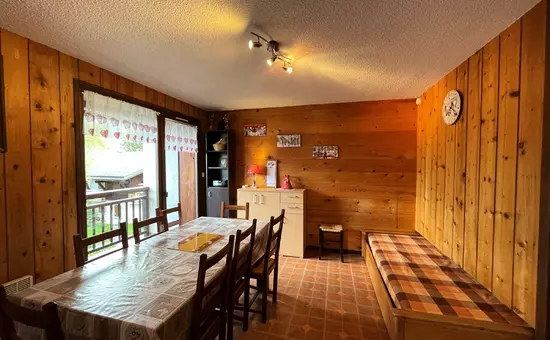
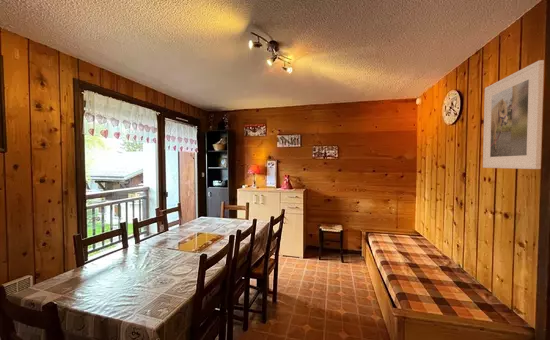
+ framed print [482,59,545,170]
